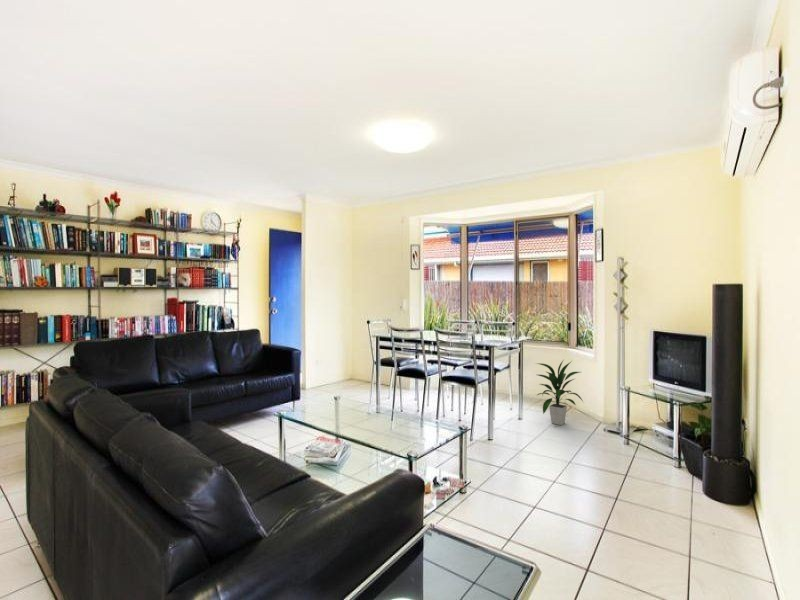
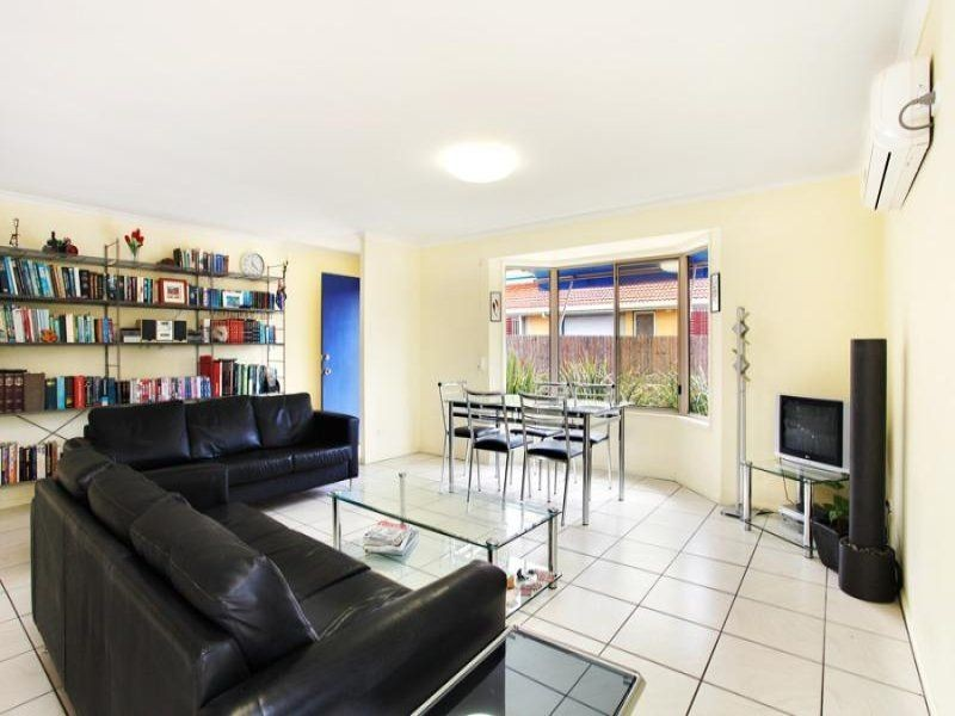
- indoor plant [534,360,585,426]
